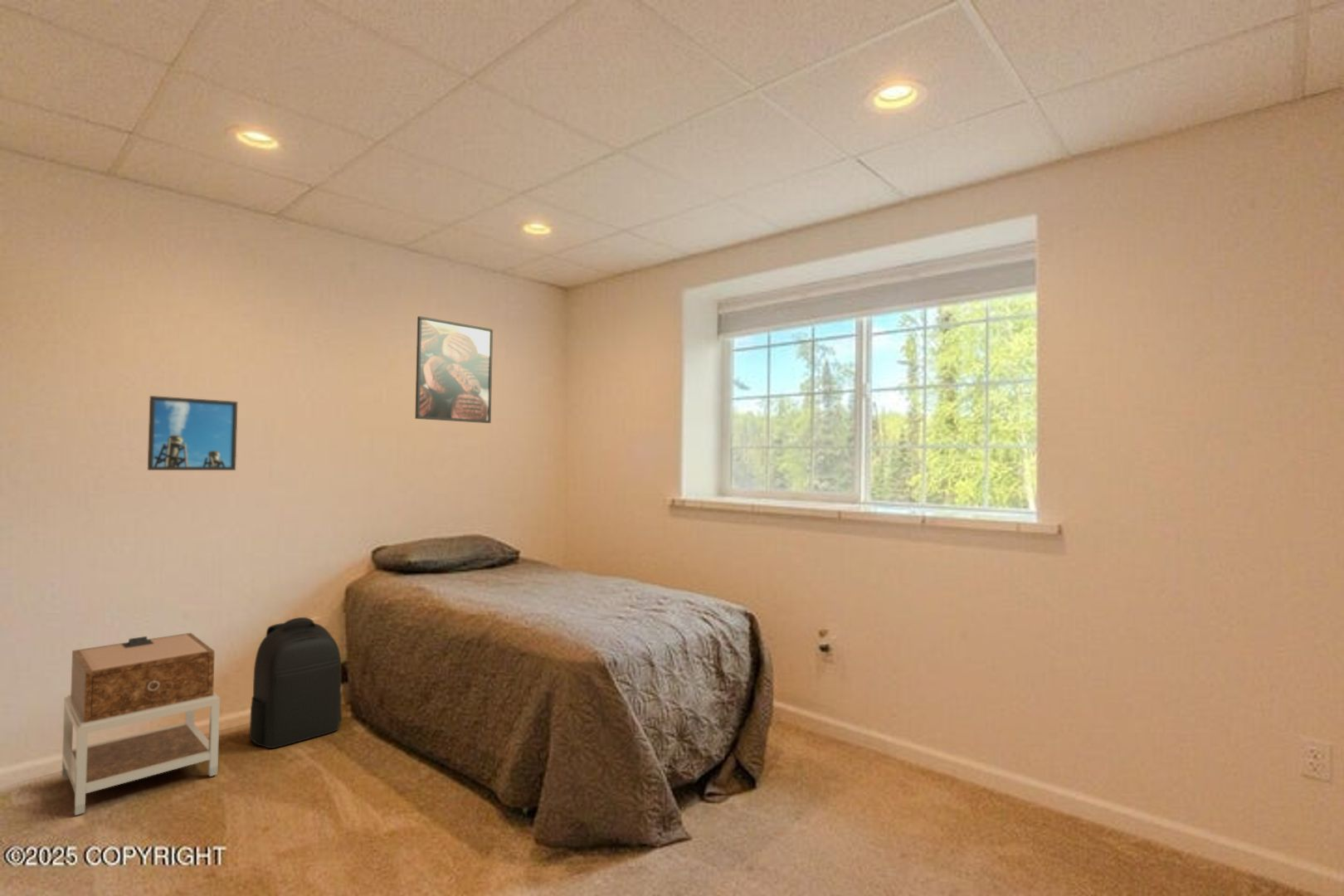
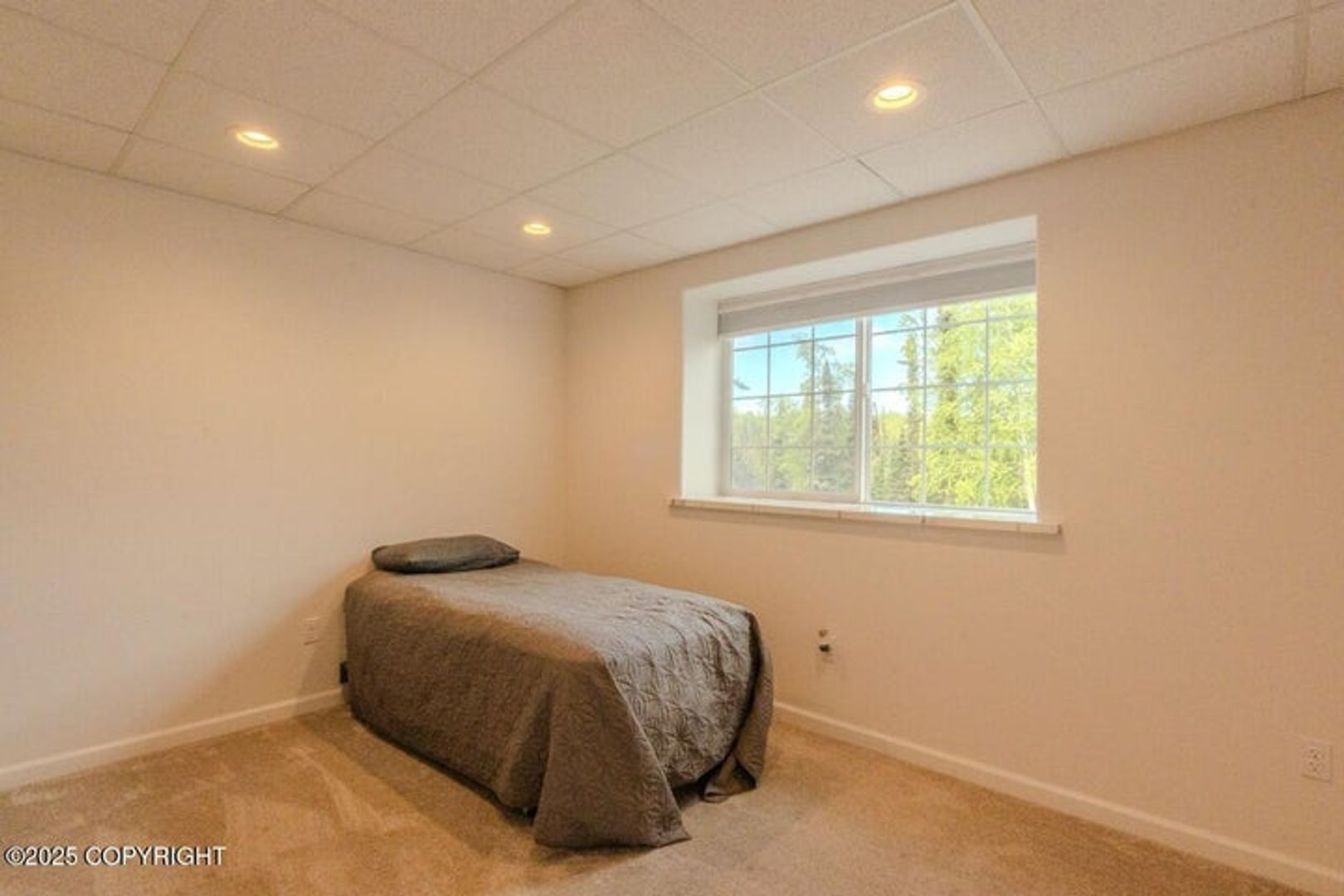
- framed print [414,315,494,424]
- backpack [248,616,343,749]
- nightstand [61,632,221,816]
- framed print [147,395,238,471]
